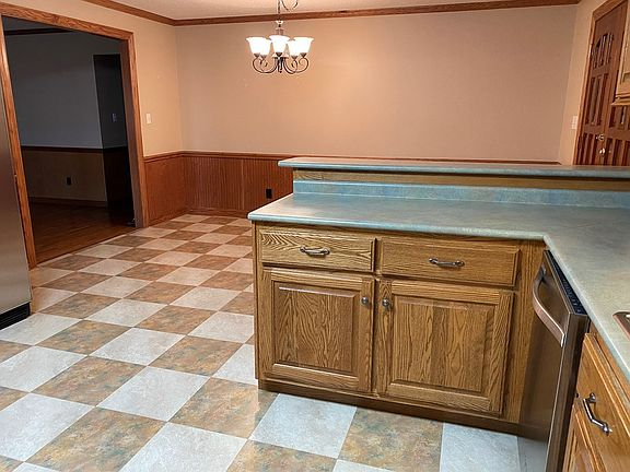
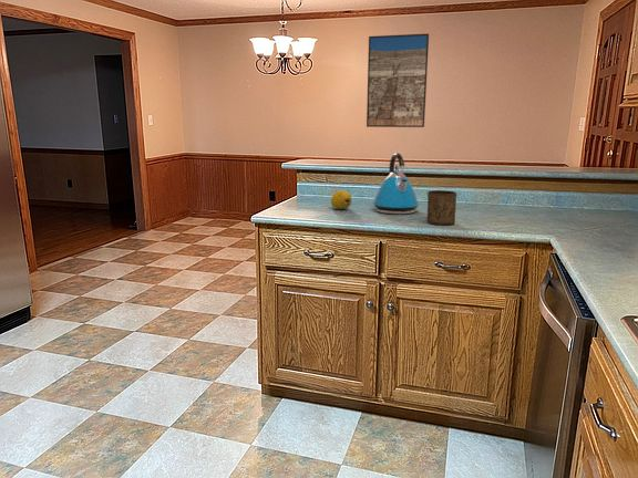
+ fruit [330,189,352,210]
+ cup [426,189,457,226]
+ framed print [366,32,430,128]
+ kettle [372,152,420,215]
